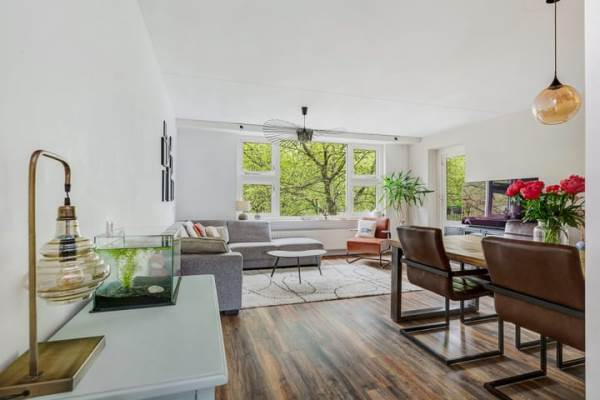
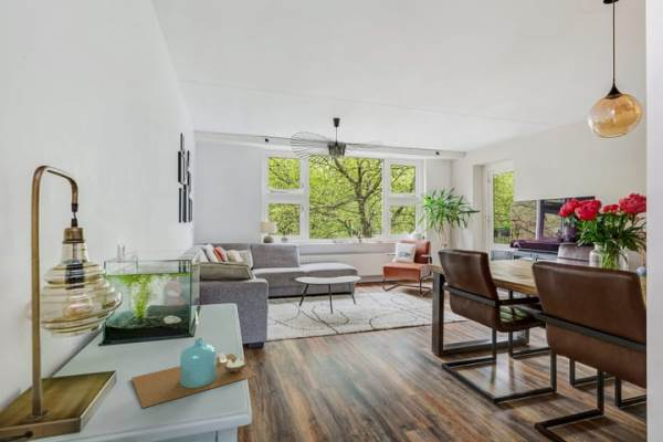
+ candle [130,309,257,409]
